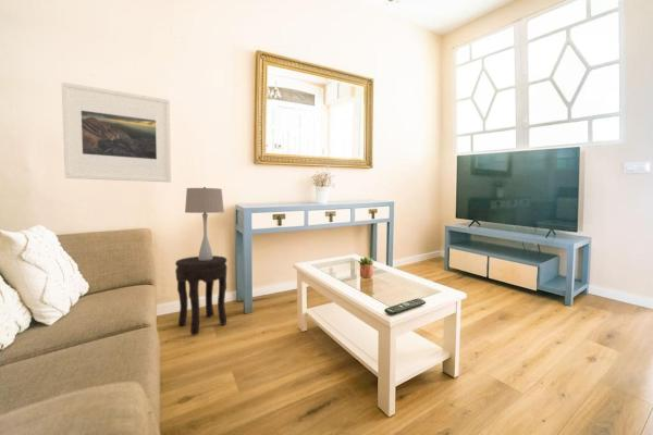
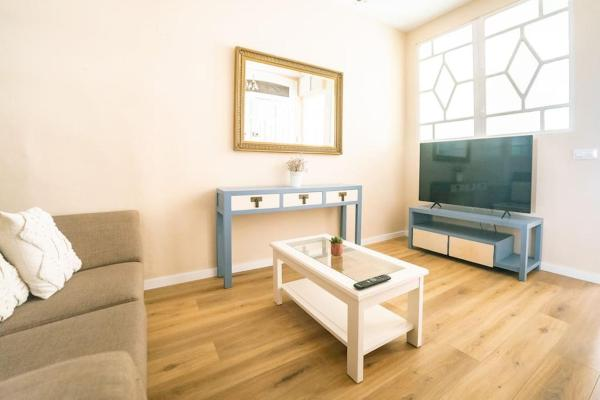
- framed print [61,82,172,183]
- side table [174,254,229,335]
- table lamp [184,186,225,260]
